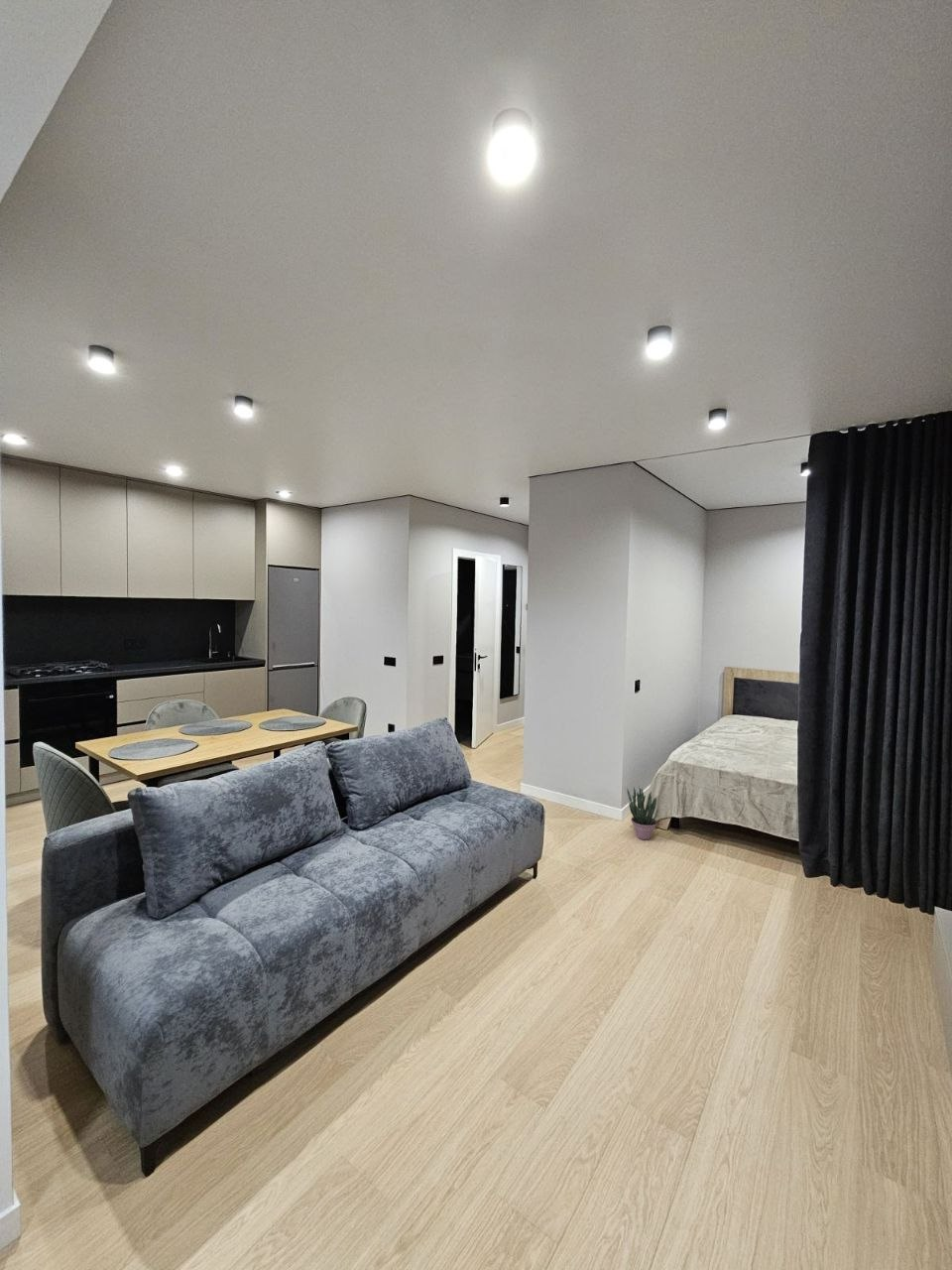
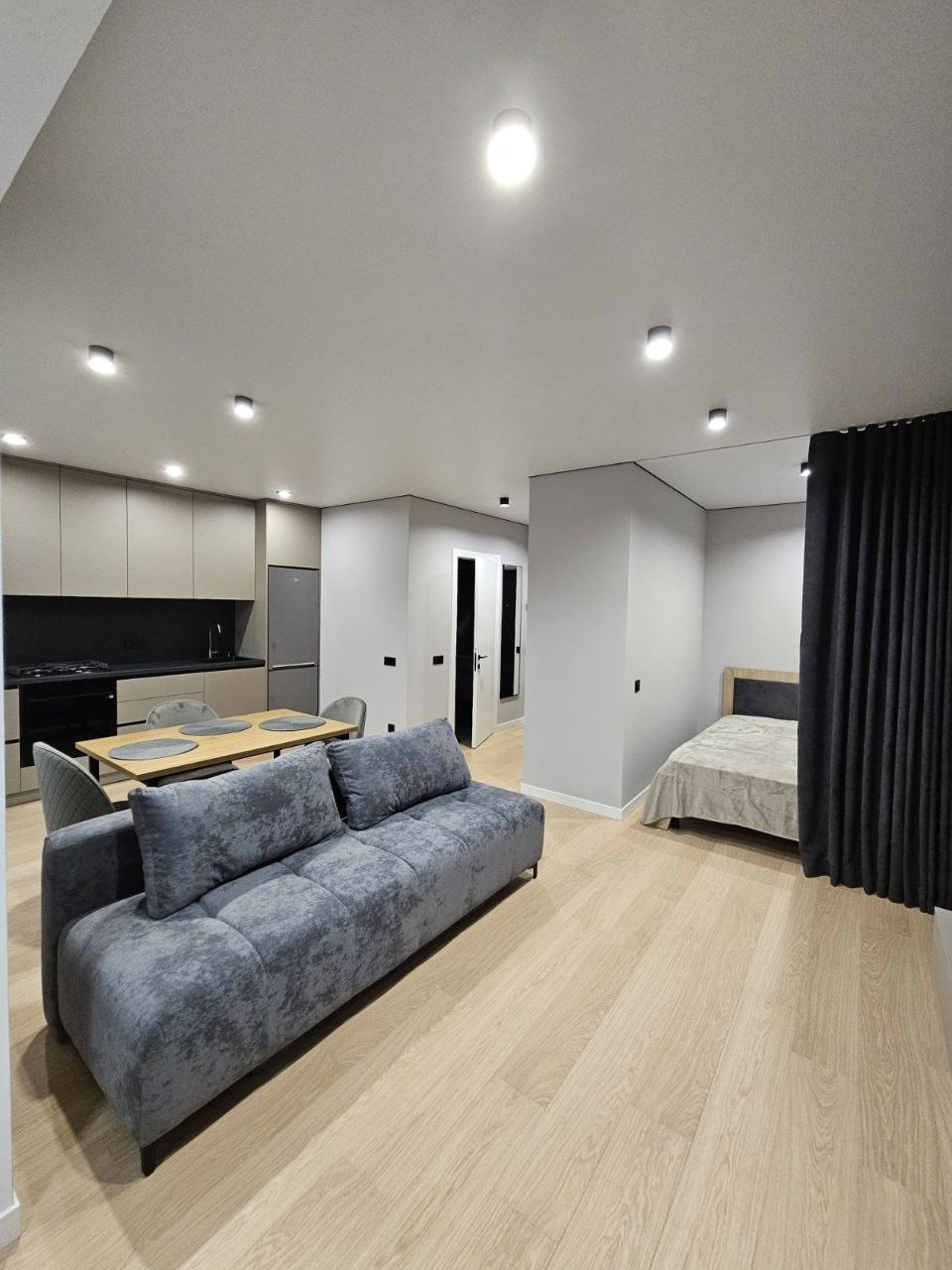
- potted plant [626,784,659,841]
